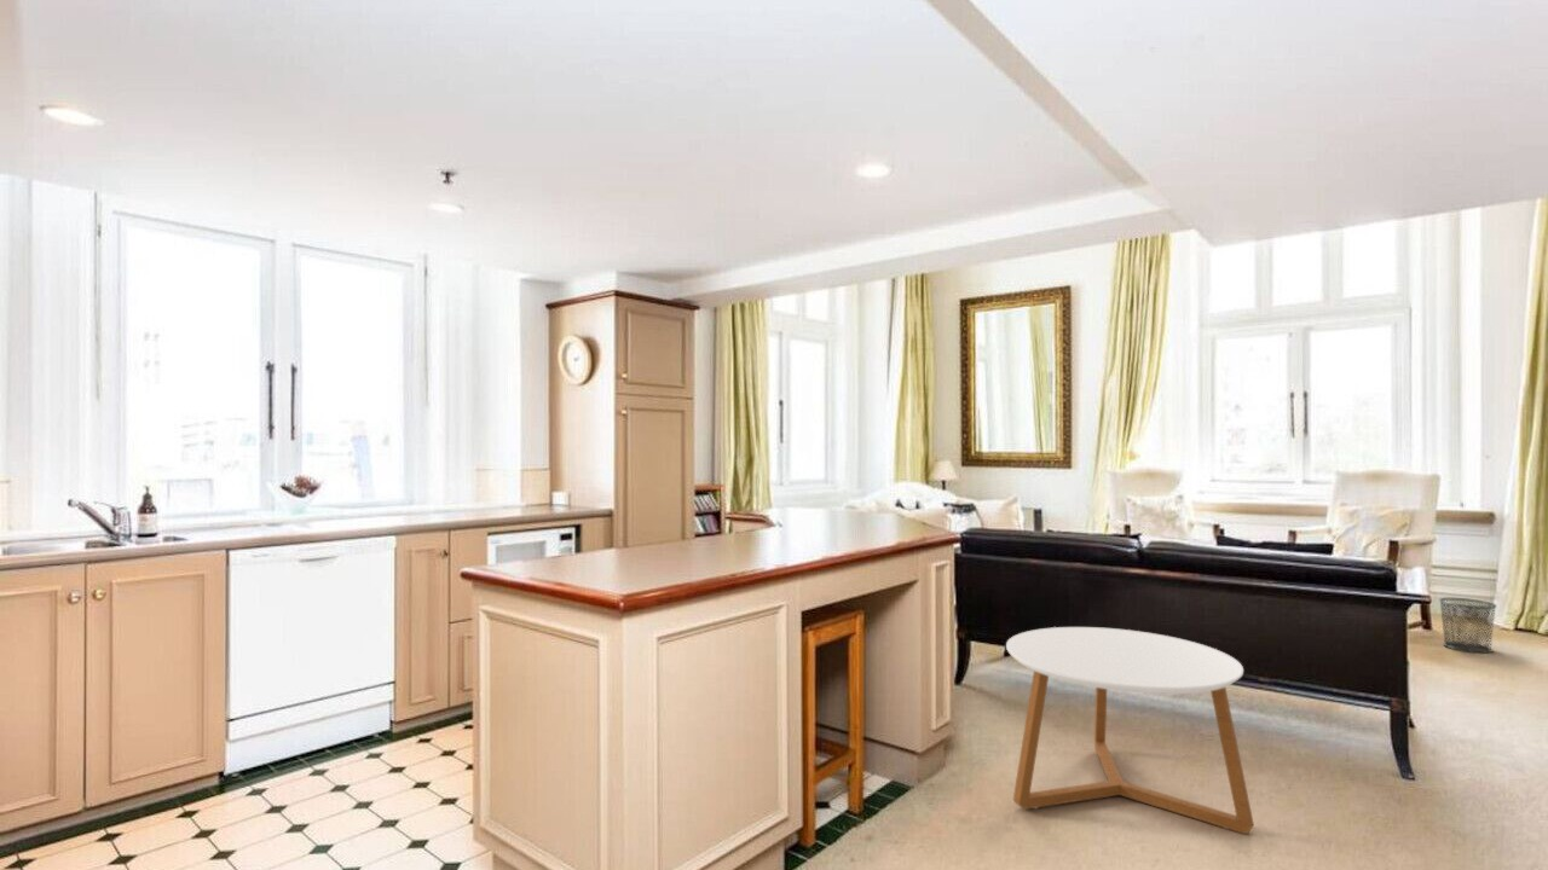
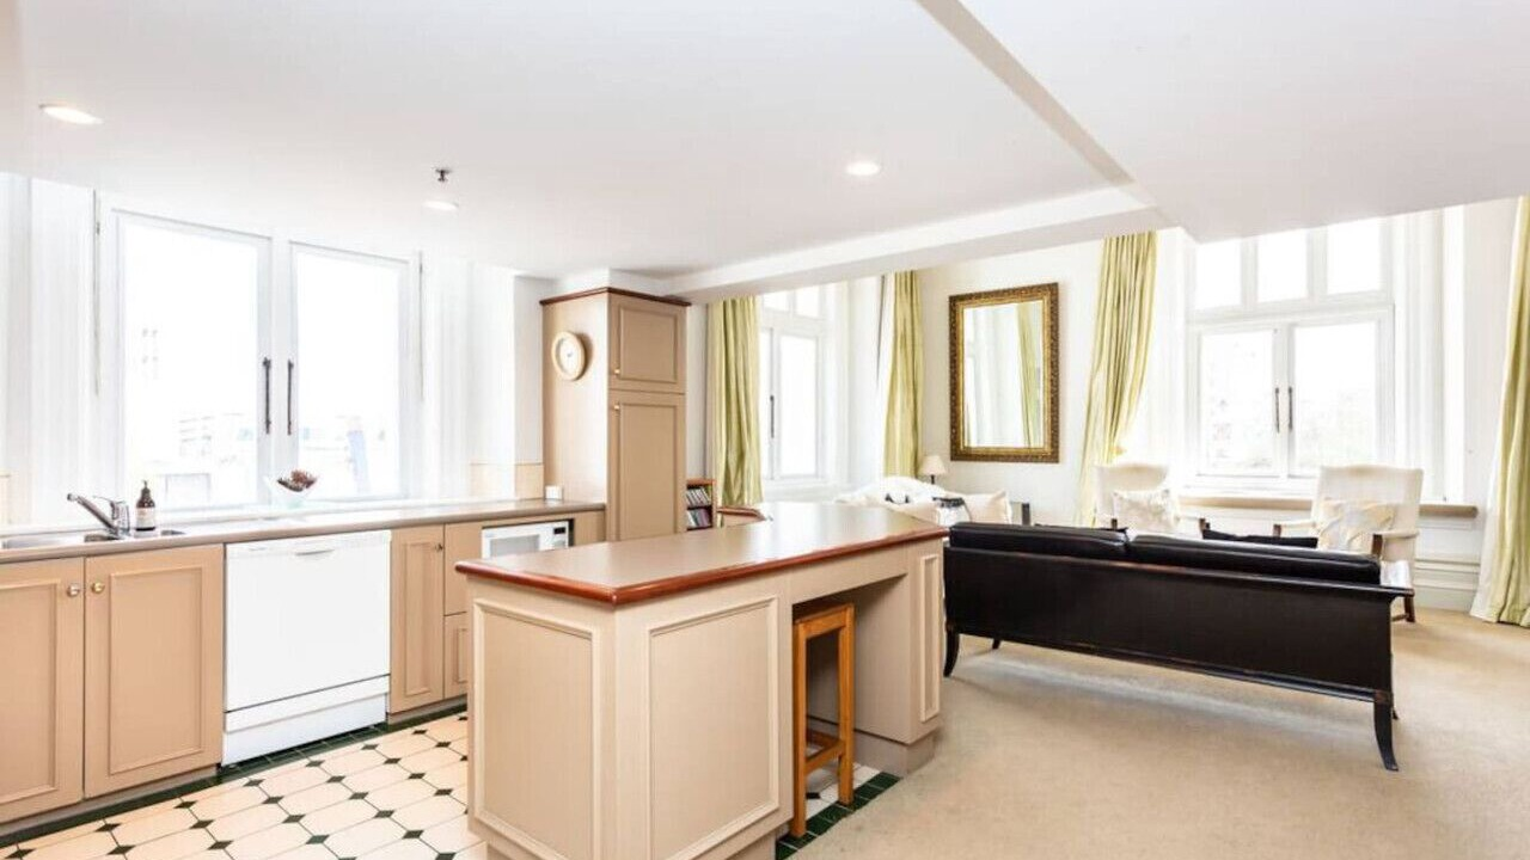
- waste bin [1438,597,1498,654]
- coffee table [1005,626,1254,835]
